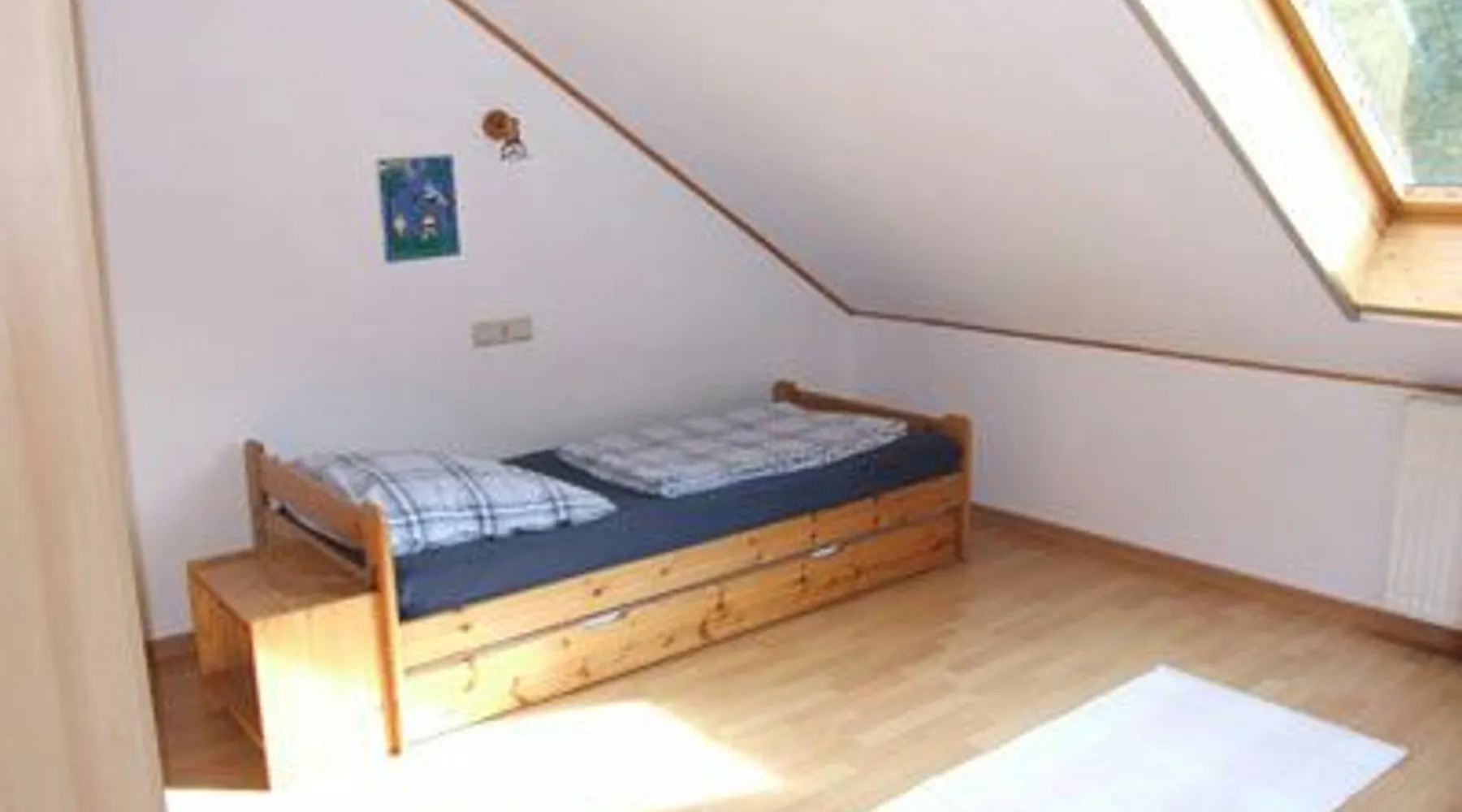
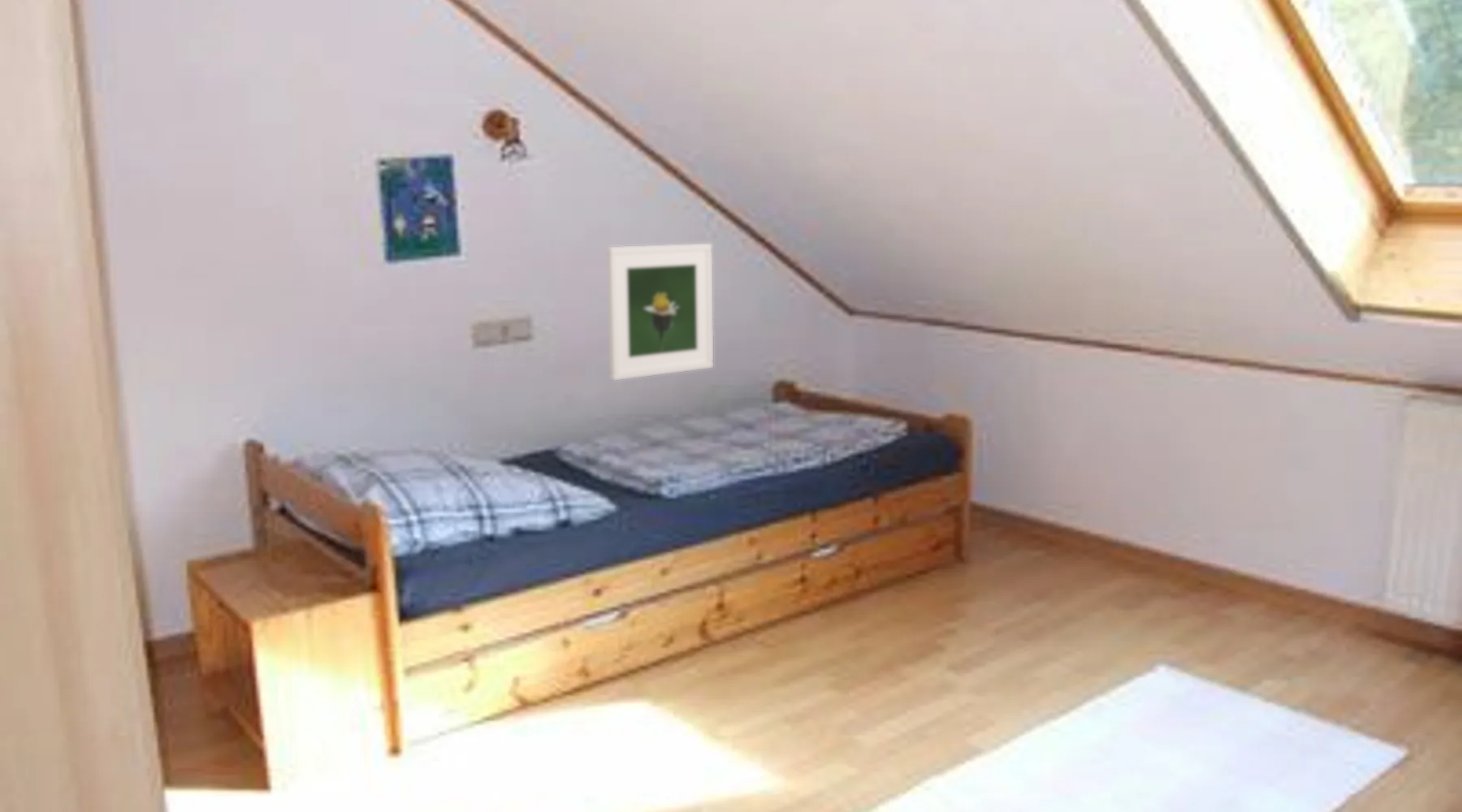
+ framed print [606,243,714,381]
